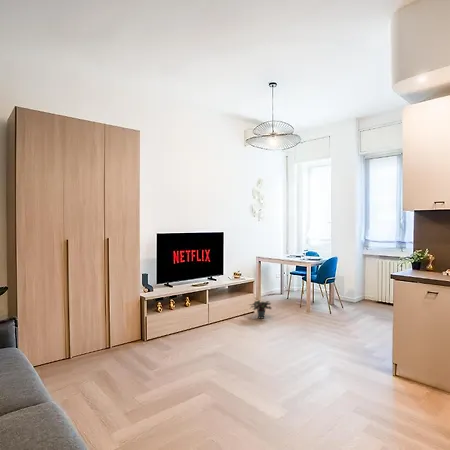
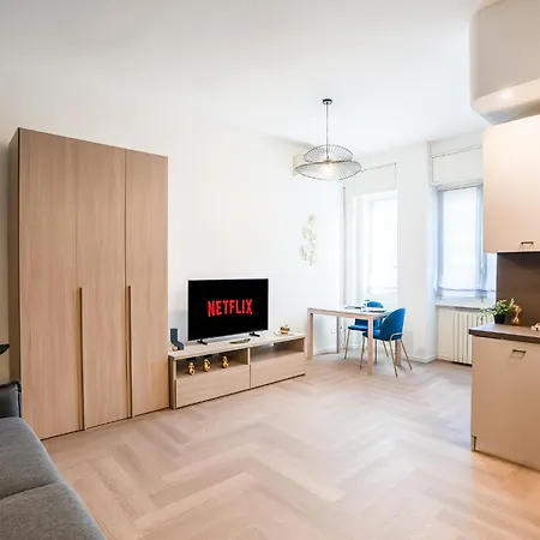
- potted plant [249,299,273,320]
